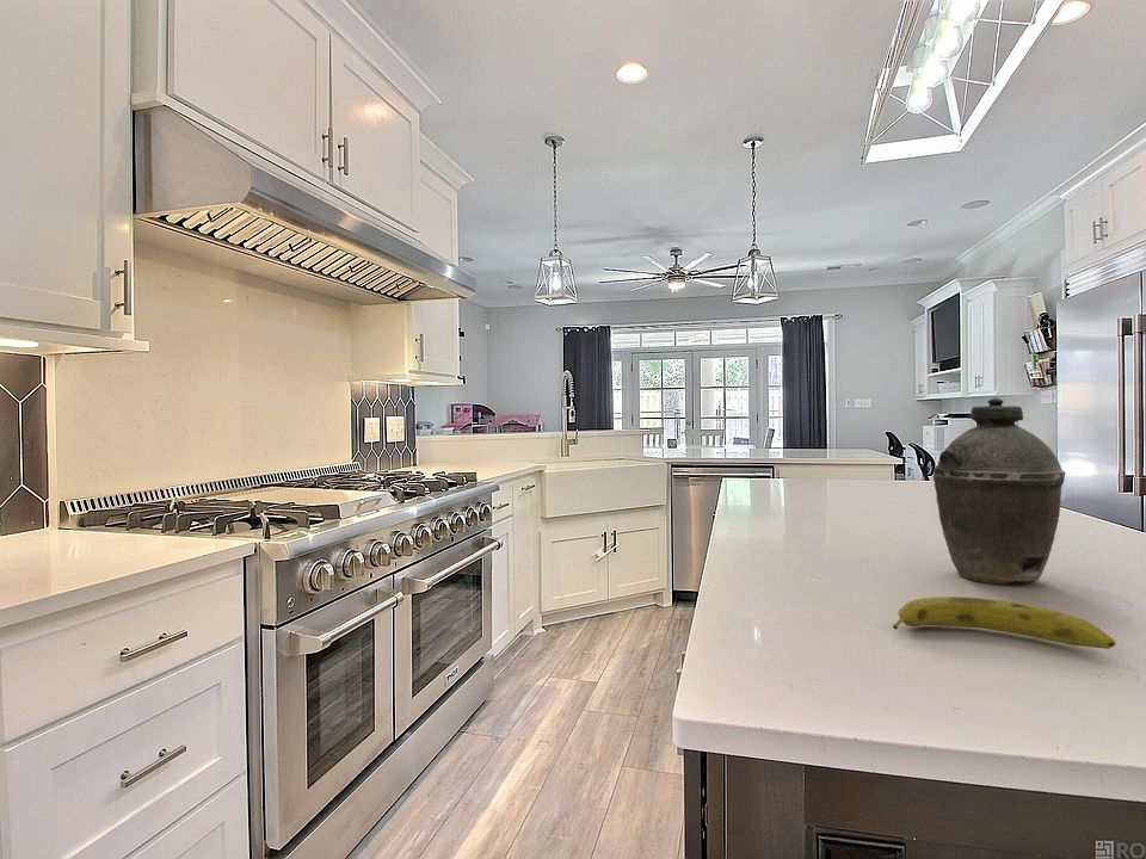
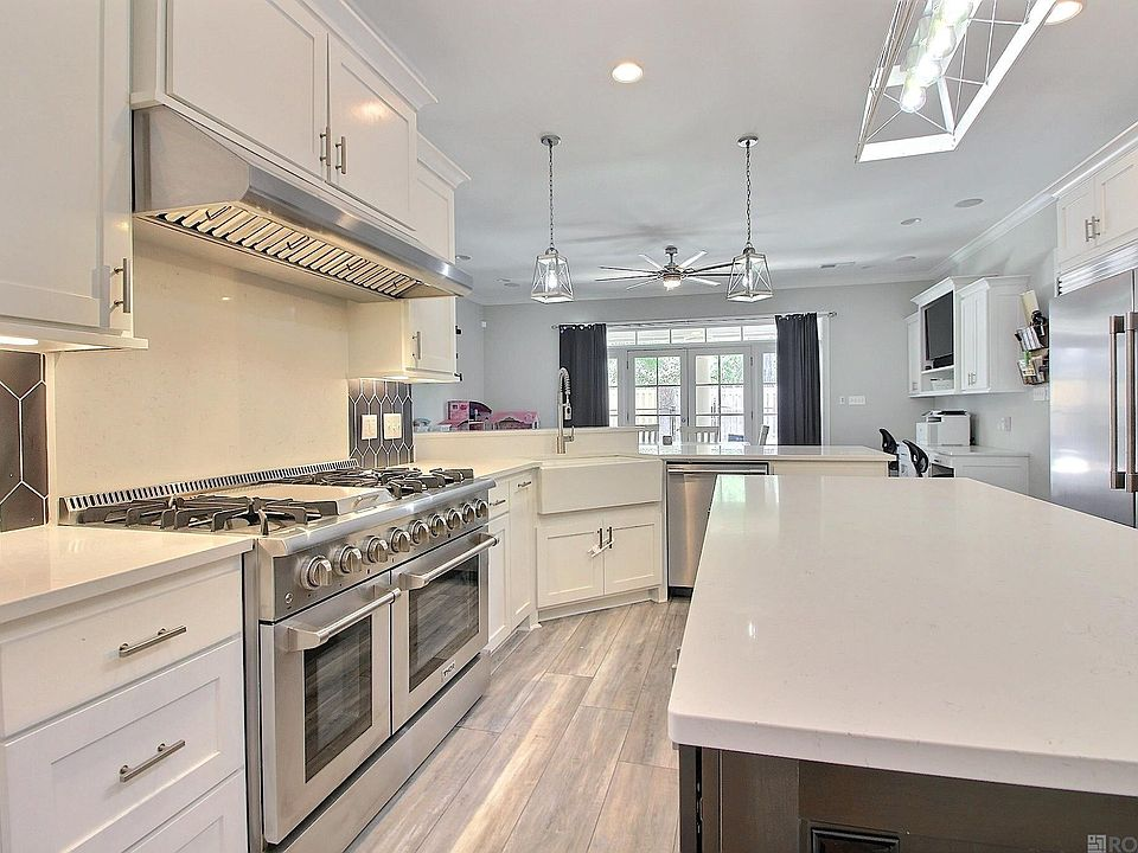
- fruit [892,595,1117,650]
- kettle [932,396,1066,586]
